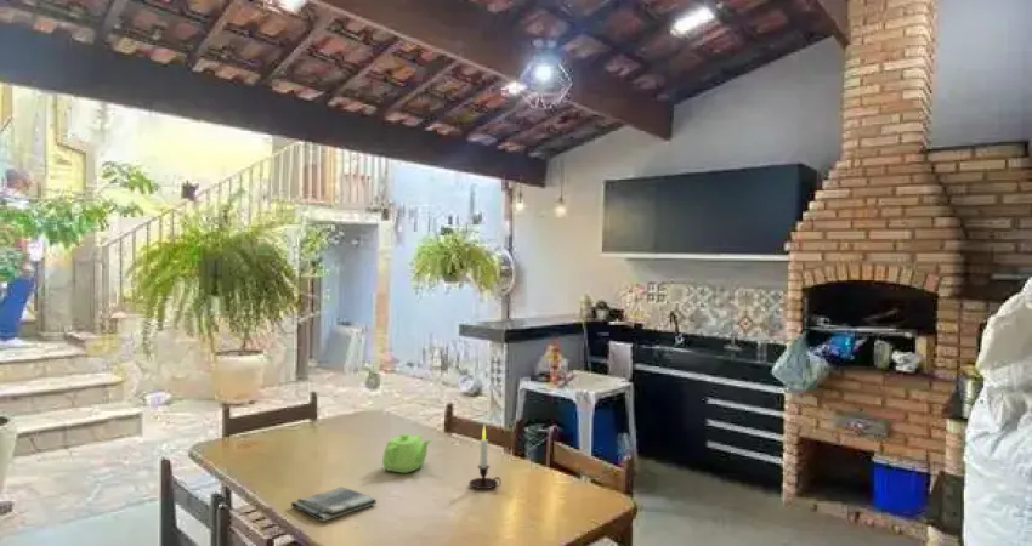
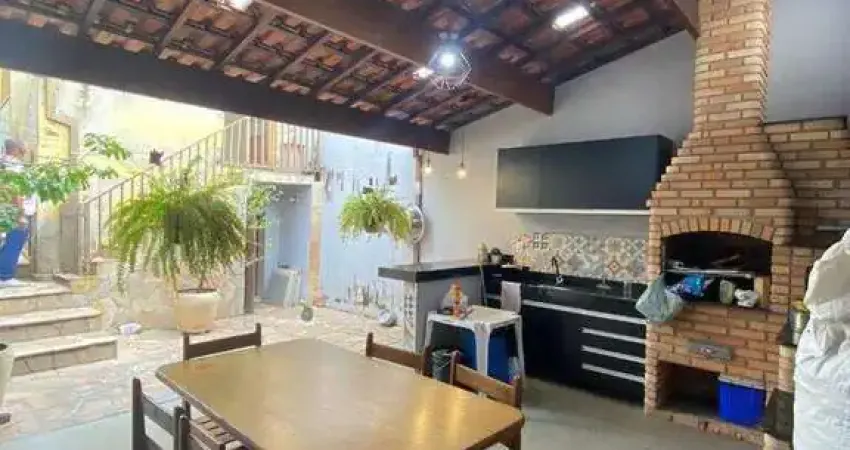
- candle [469,425,503,490]
- dish towel [290,485,378,523]
- teapot [381,432,432,474]
